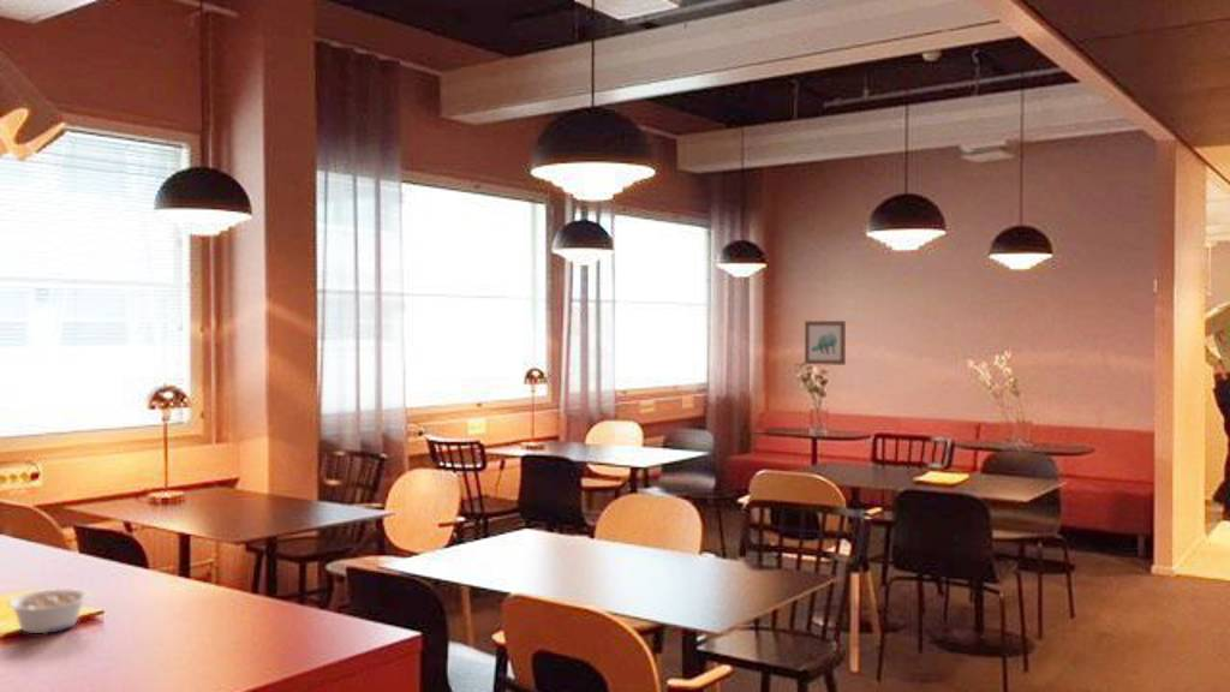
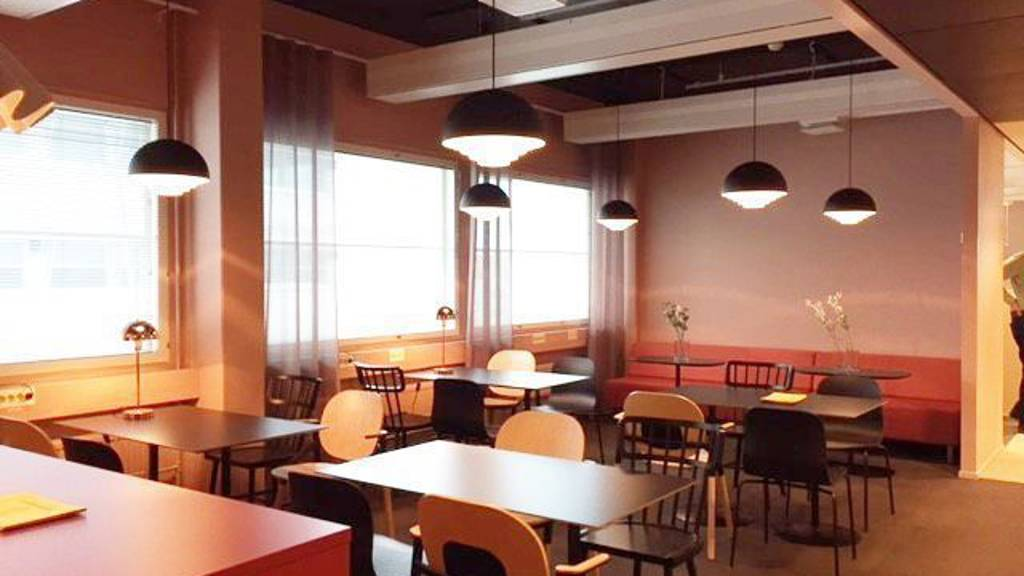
- legume [7,587,90,634]
- wall art [804,320,847,366]
